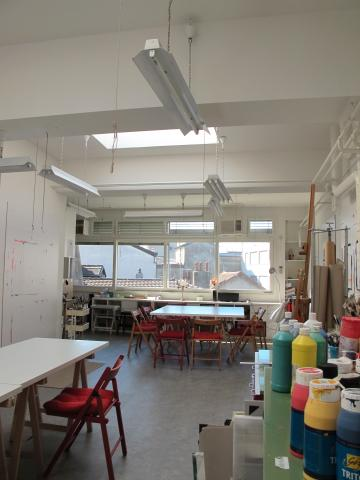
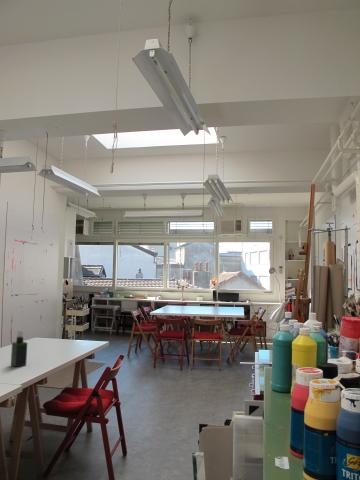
+ spray bottle [10,329,28,368]
